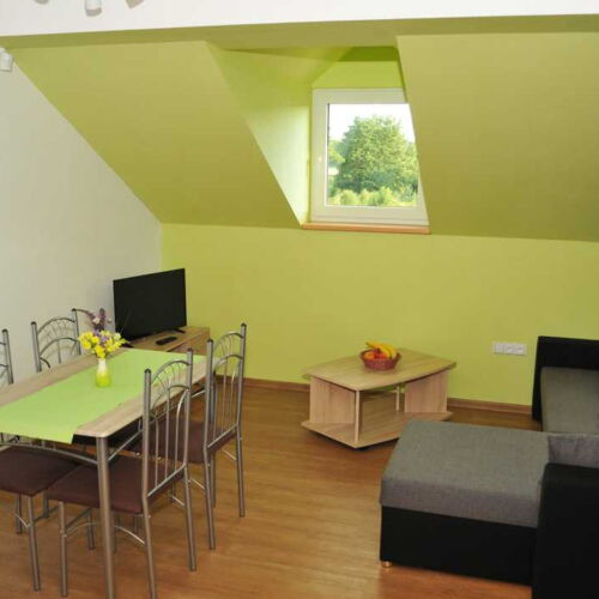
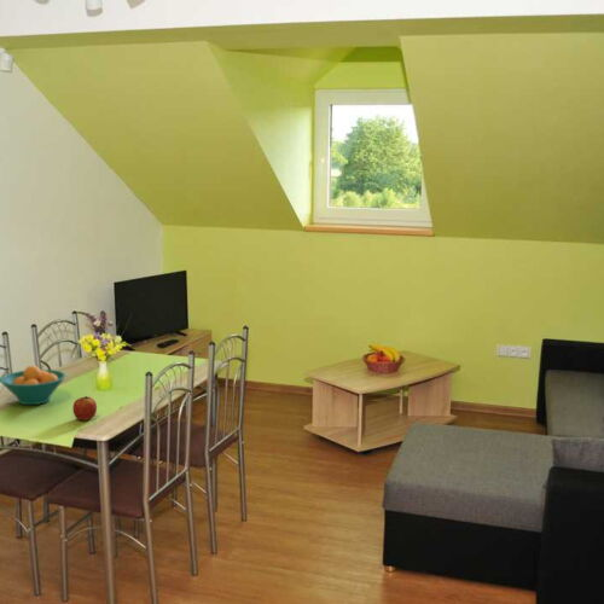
+ fruit bowl [0,365,68,406]
+ apple [71,395,98,422]
